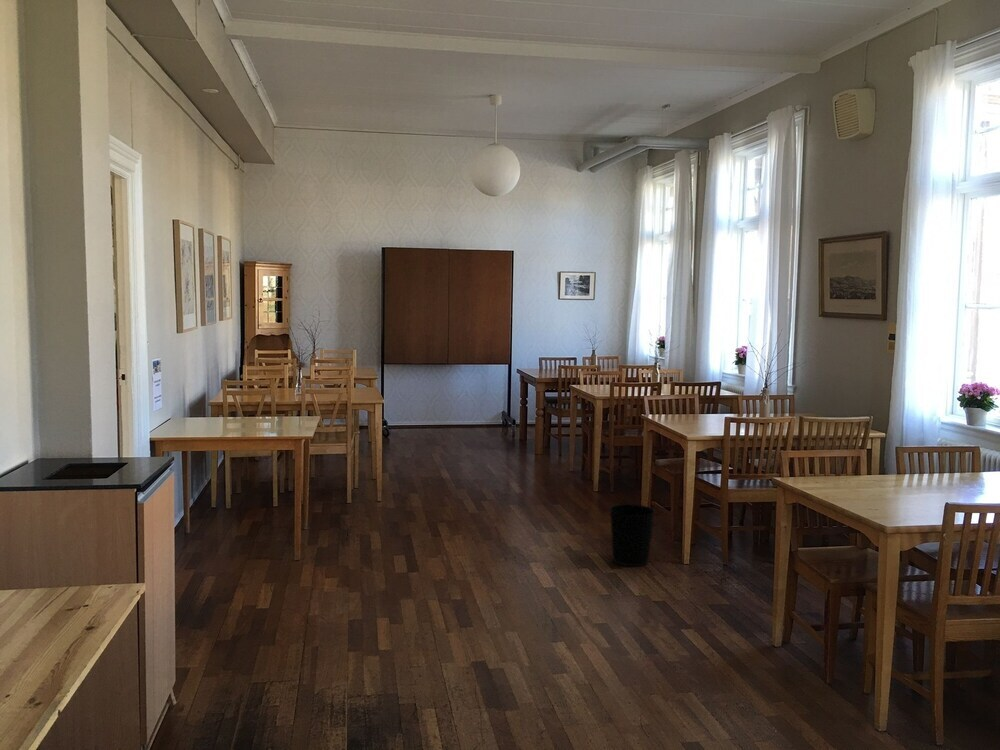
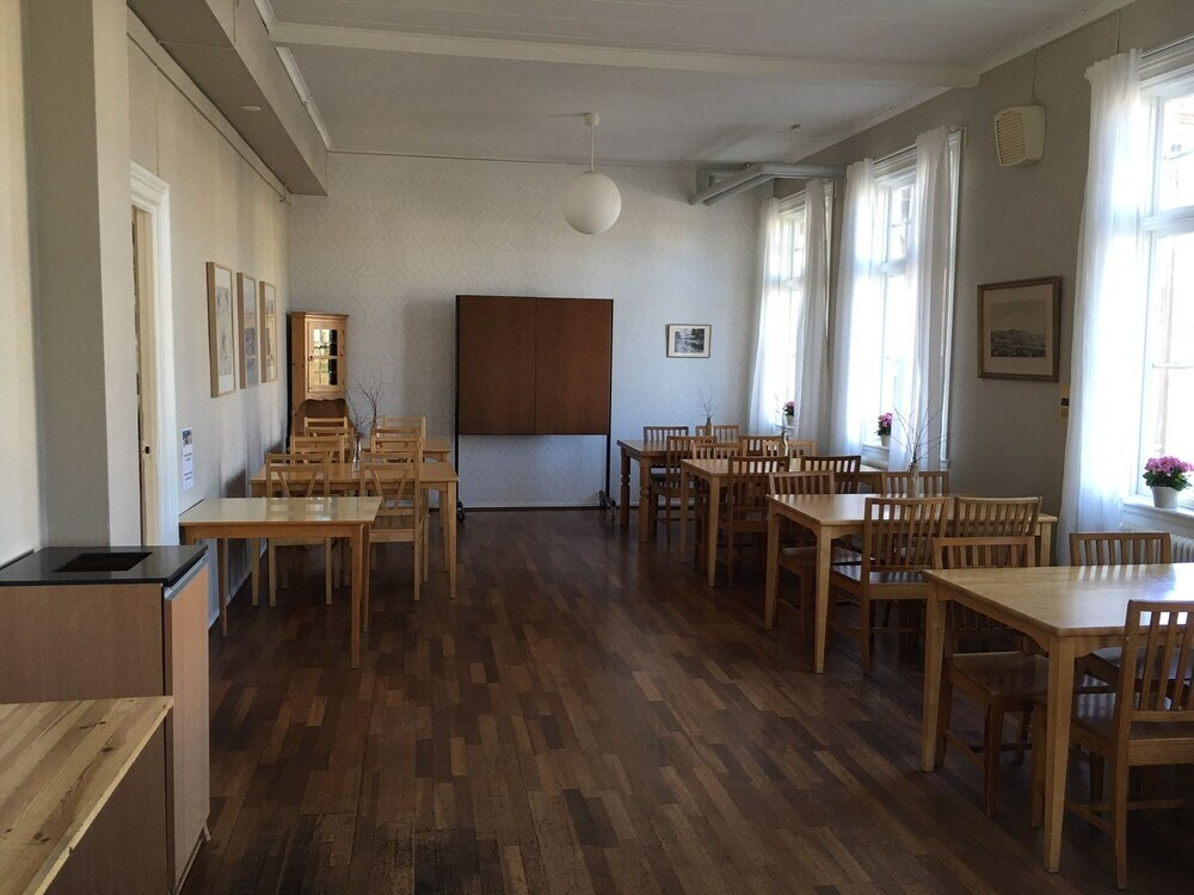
- wastebasket [608,503,656,567]
